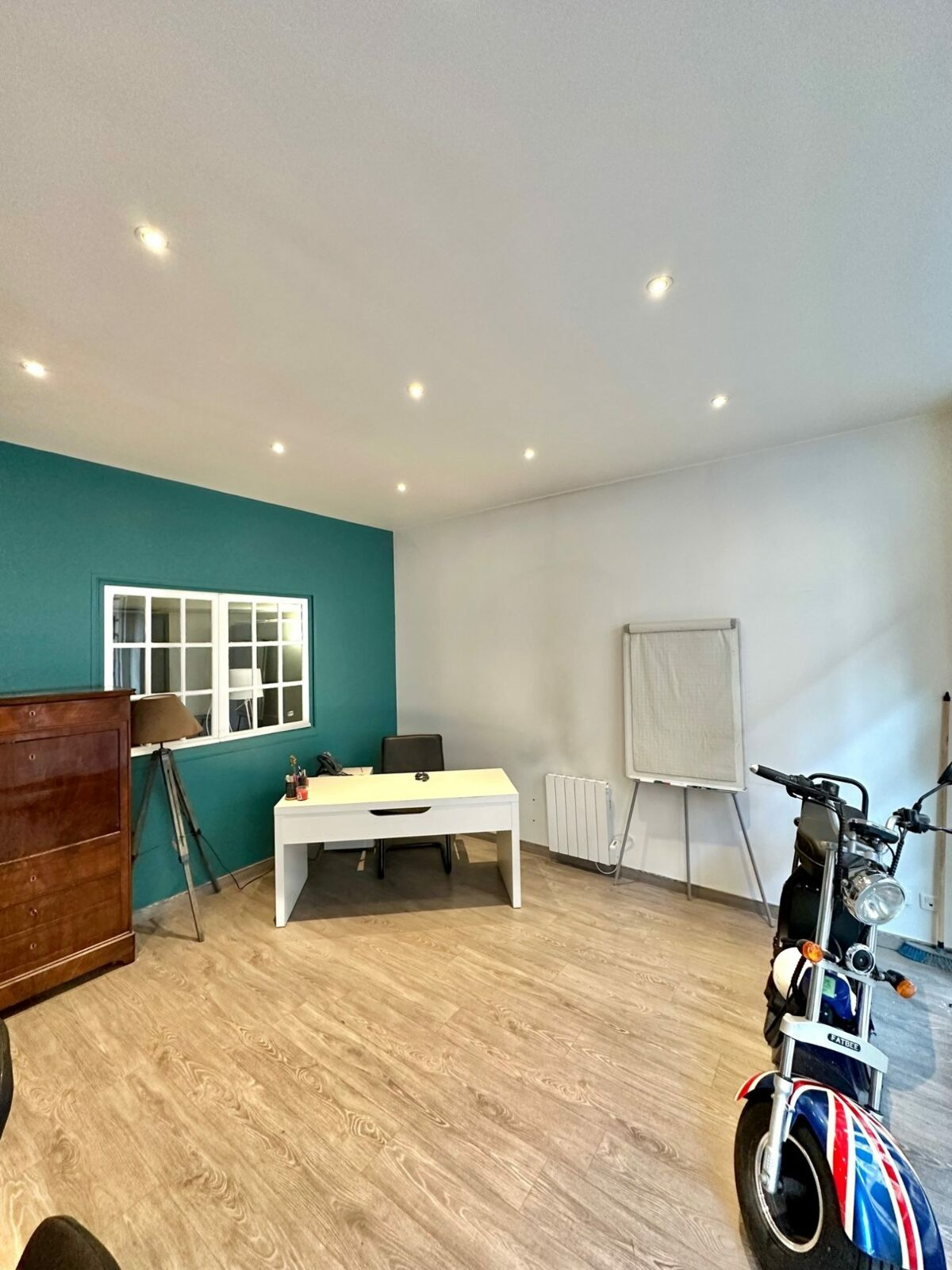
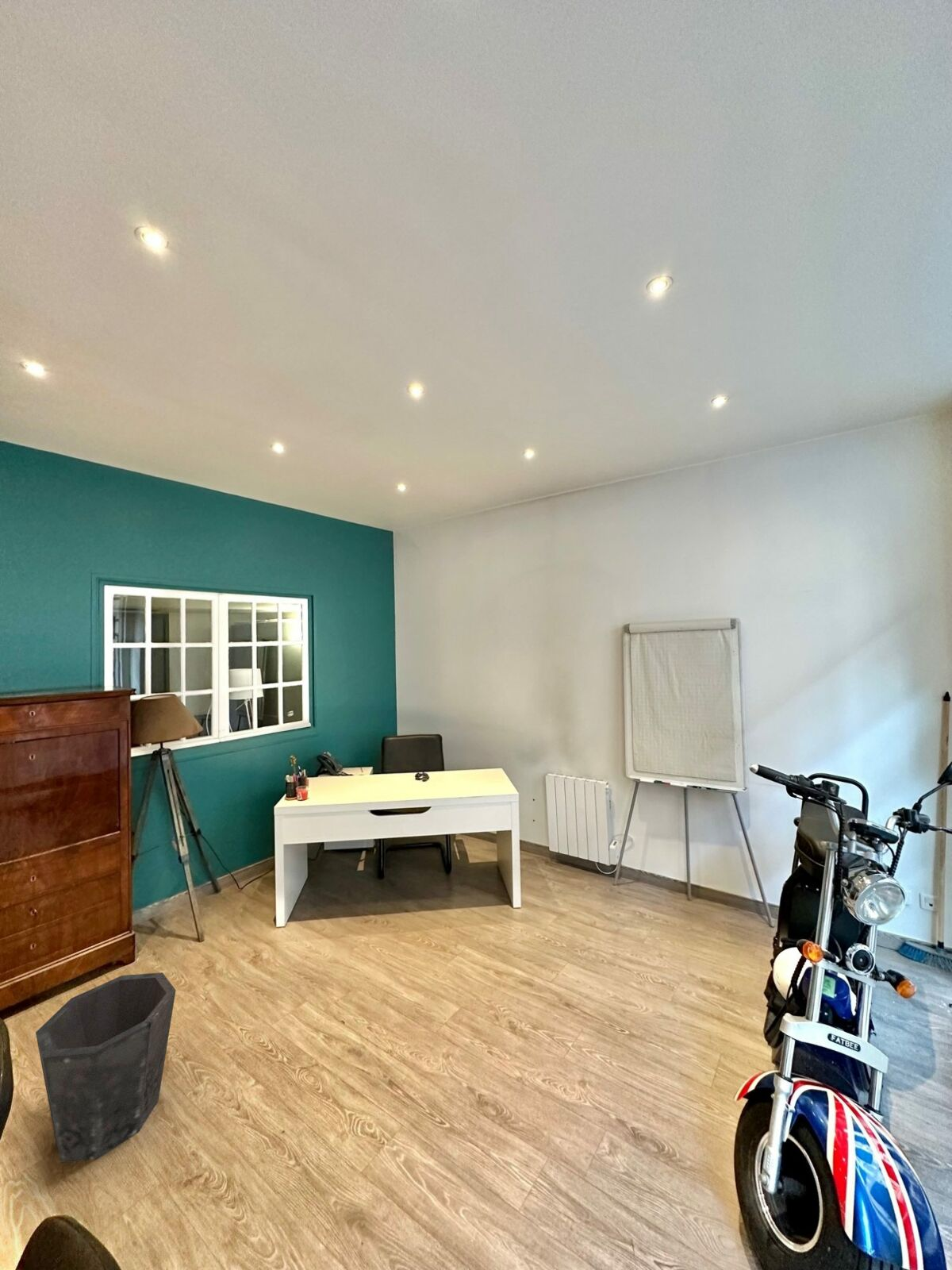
+ waste bin [35,972,176,1164]
